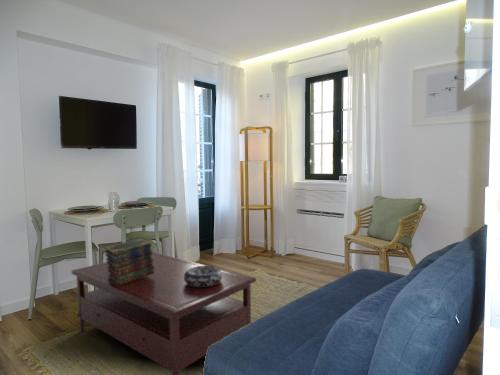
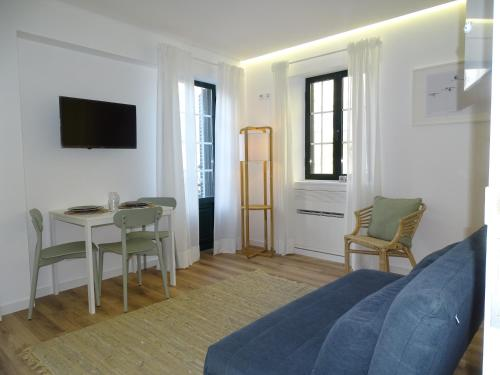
- decorative bowl [184,265,222,287]
- coffee table [71,251,257,375]
- book stack [103,237,155,286]
